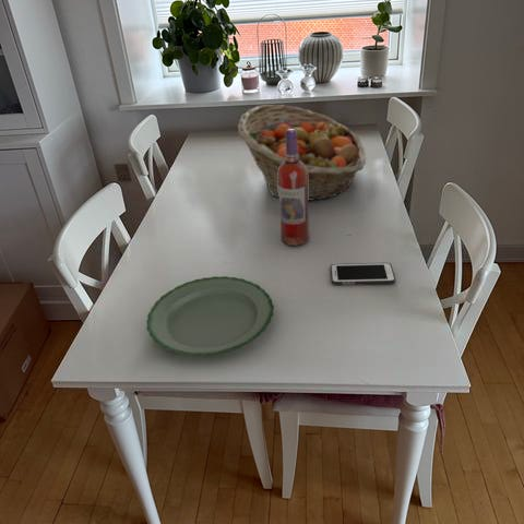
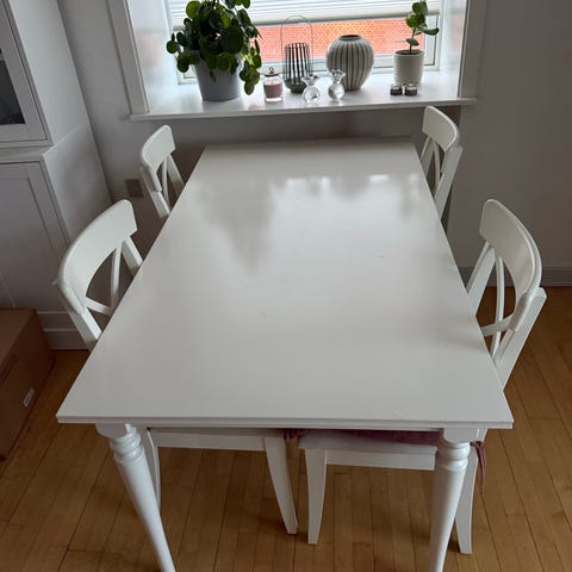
- cell phone [329,262,396,286]
- fruit basket [237,104,367,202]
- plate [146,275,275,357]
- wine bottle [278,129,310,247]
